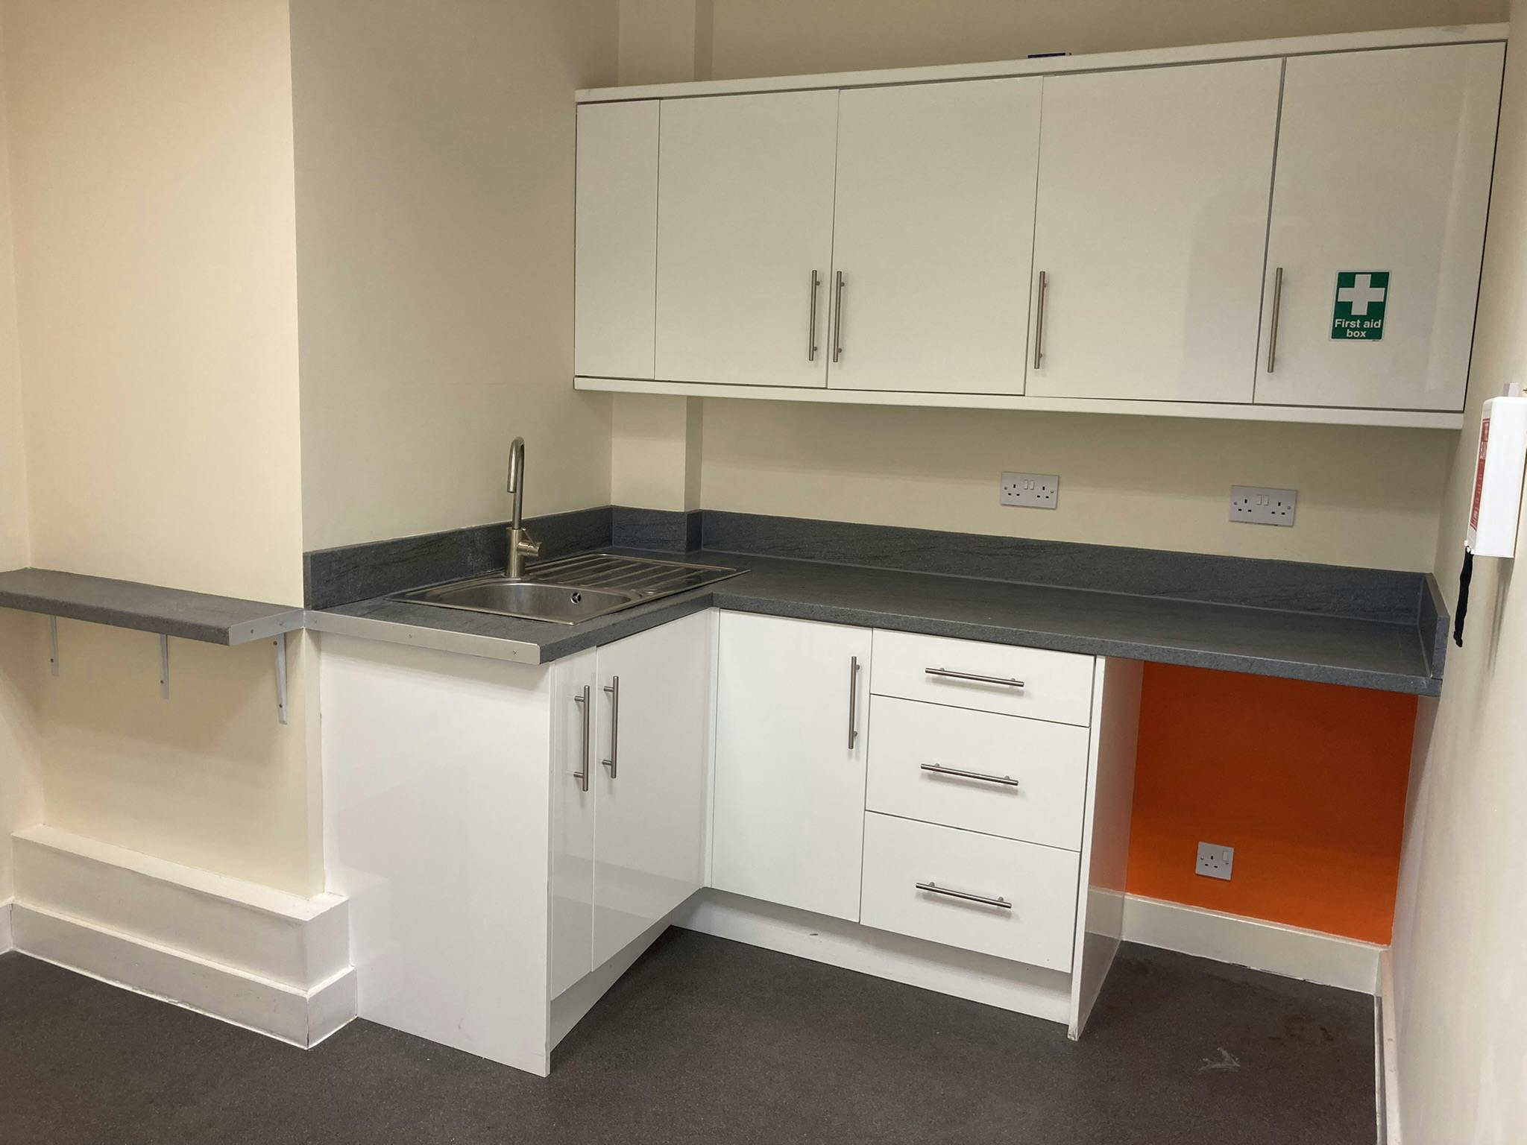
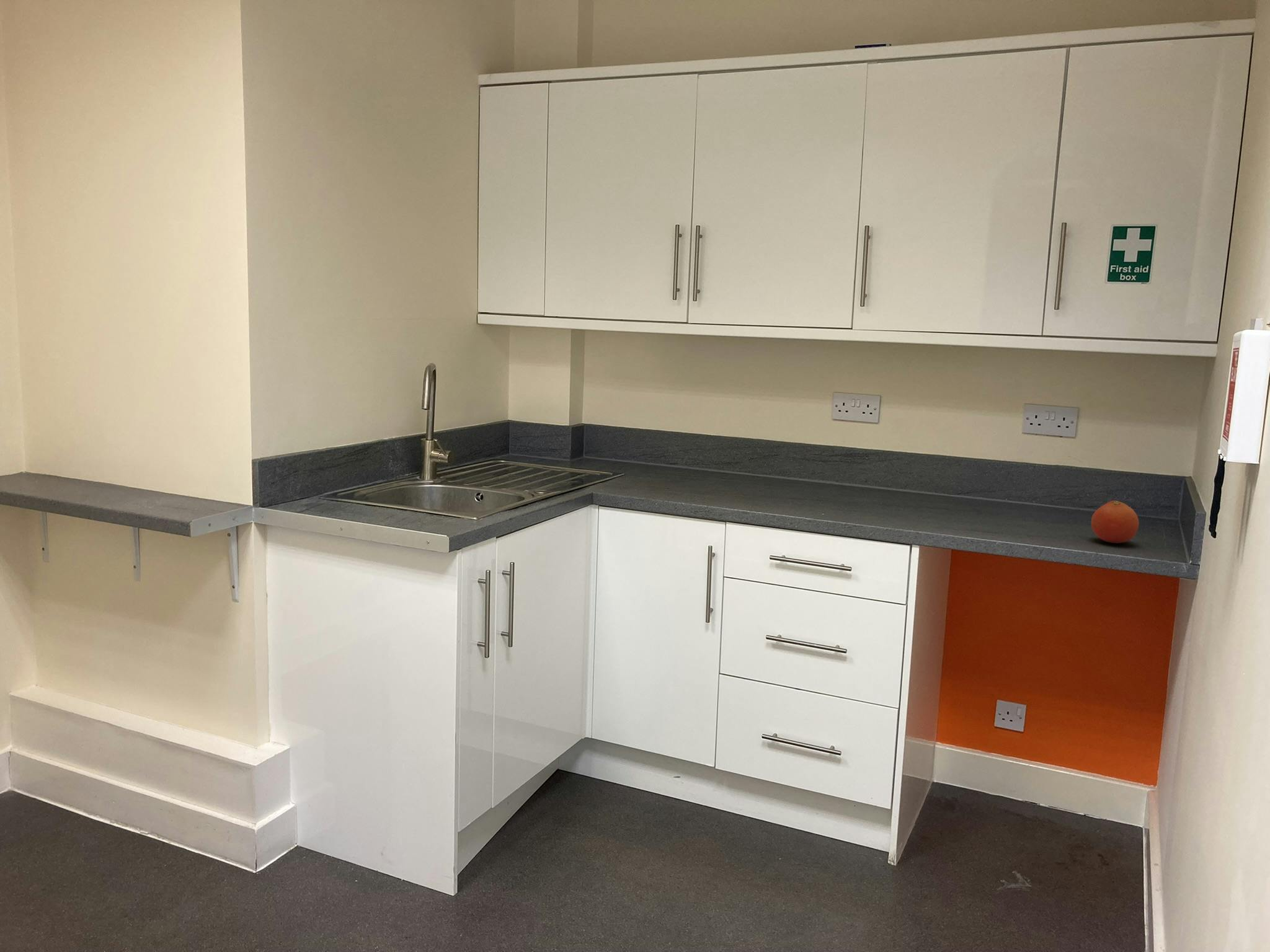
+ fruit [1091,500,1140,544]
